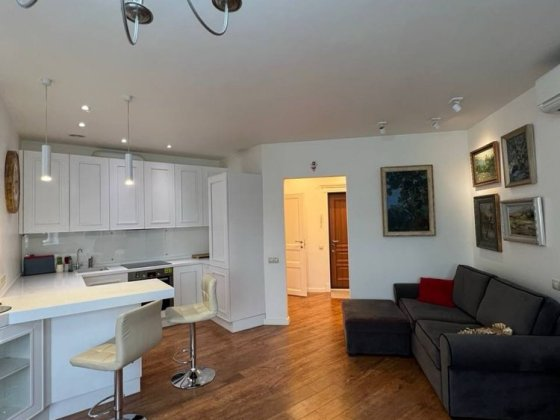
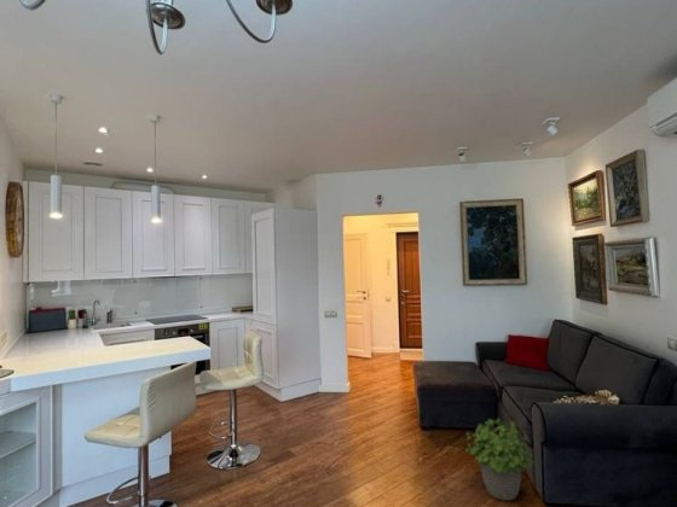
+ potted plant [464,418,536,502]
